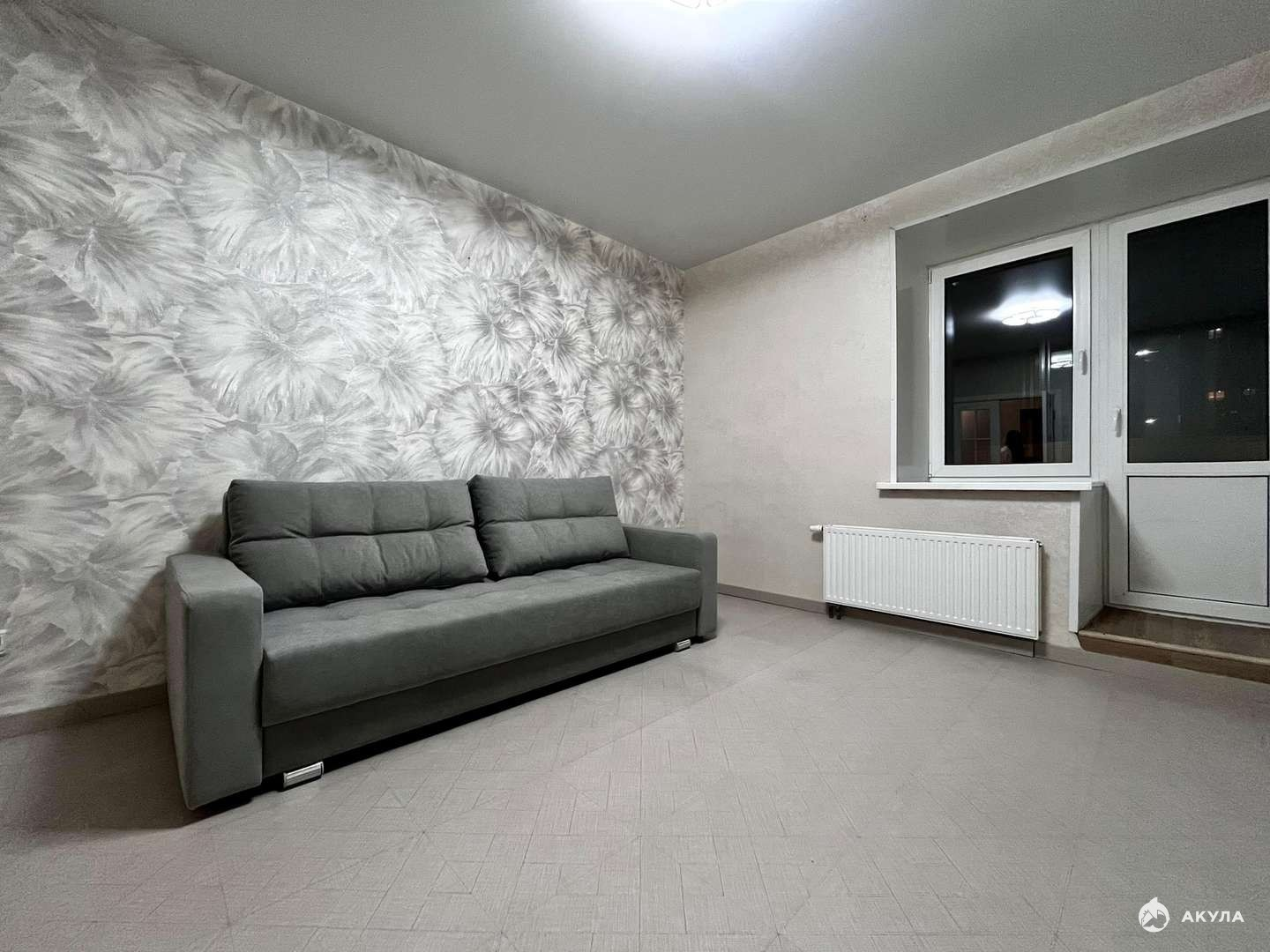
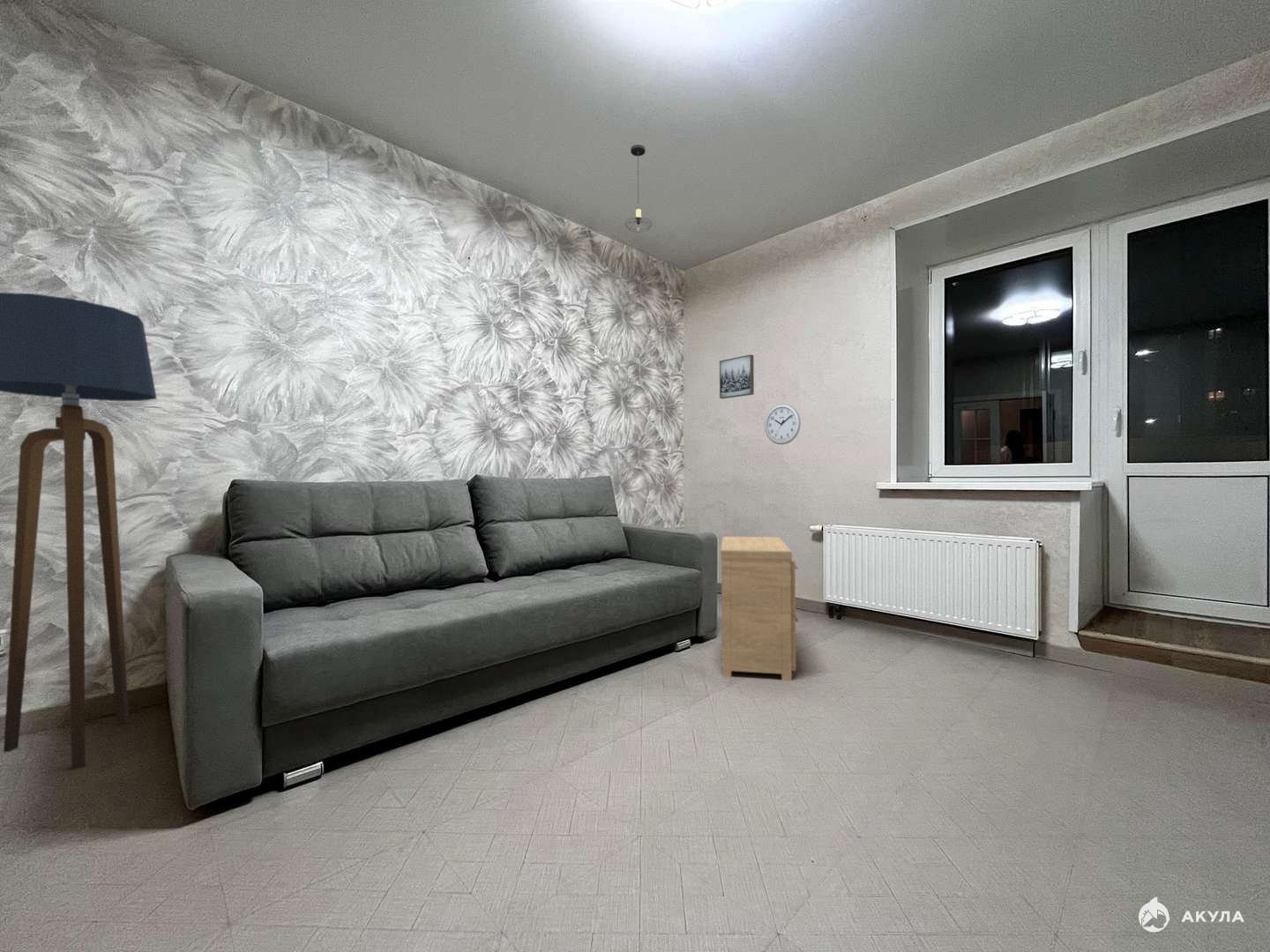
+ wall clock [764,403,802,445]
+ pendant light [624,144,653,233]
+ wall art [719,353,755,399]
+ floor lamp [0,292,158,770]
+ side table [720,535,799,681]
